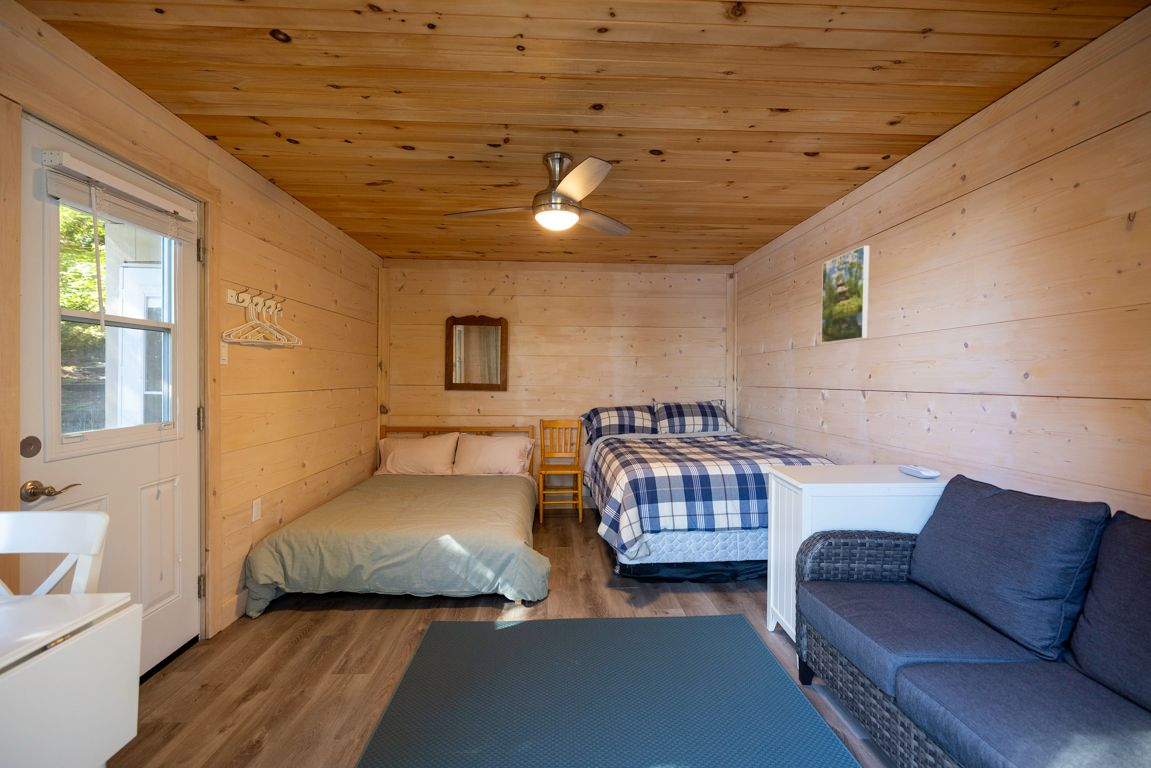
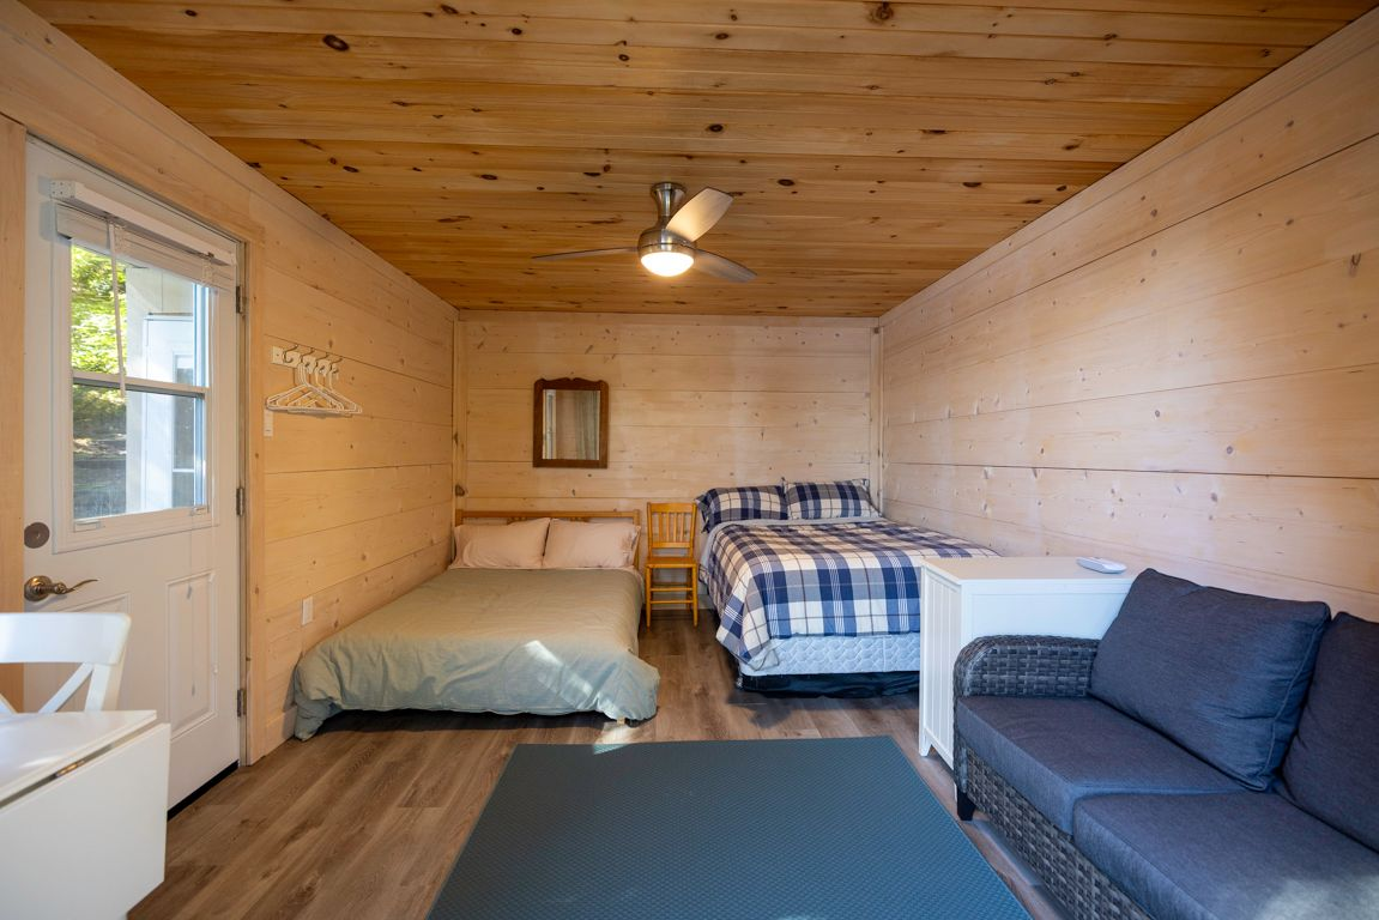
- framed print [820,245,871,344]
